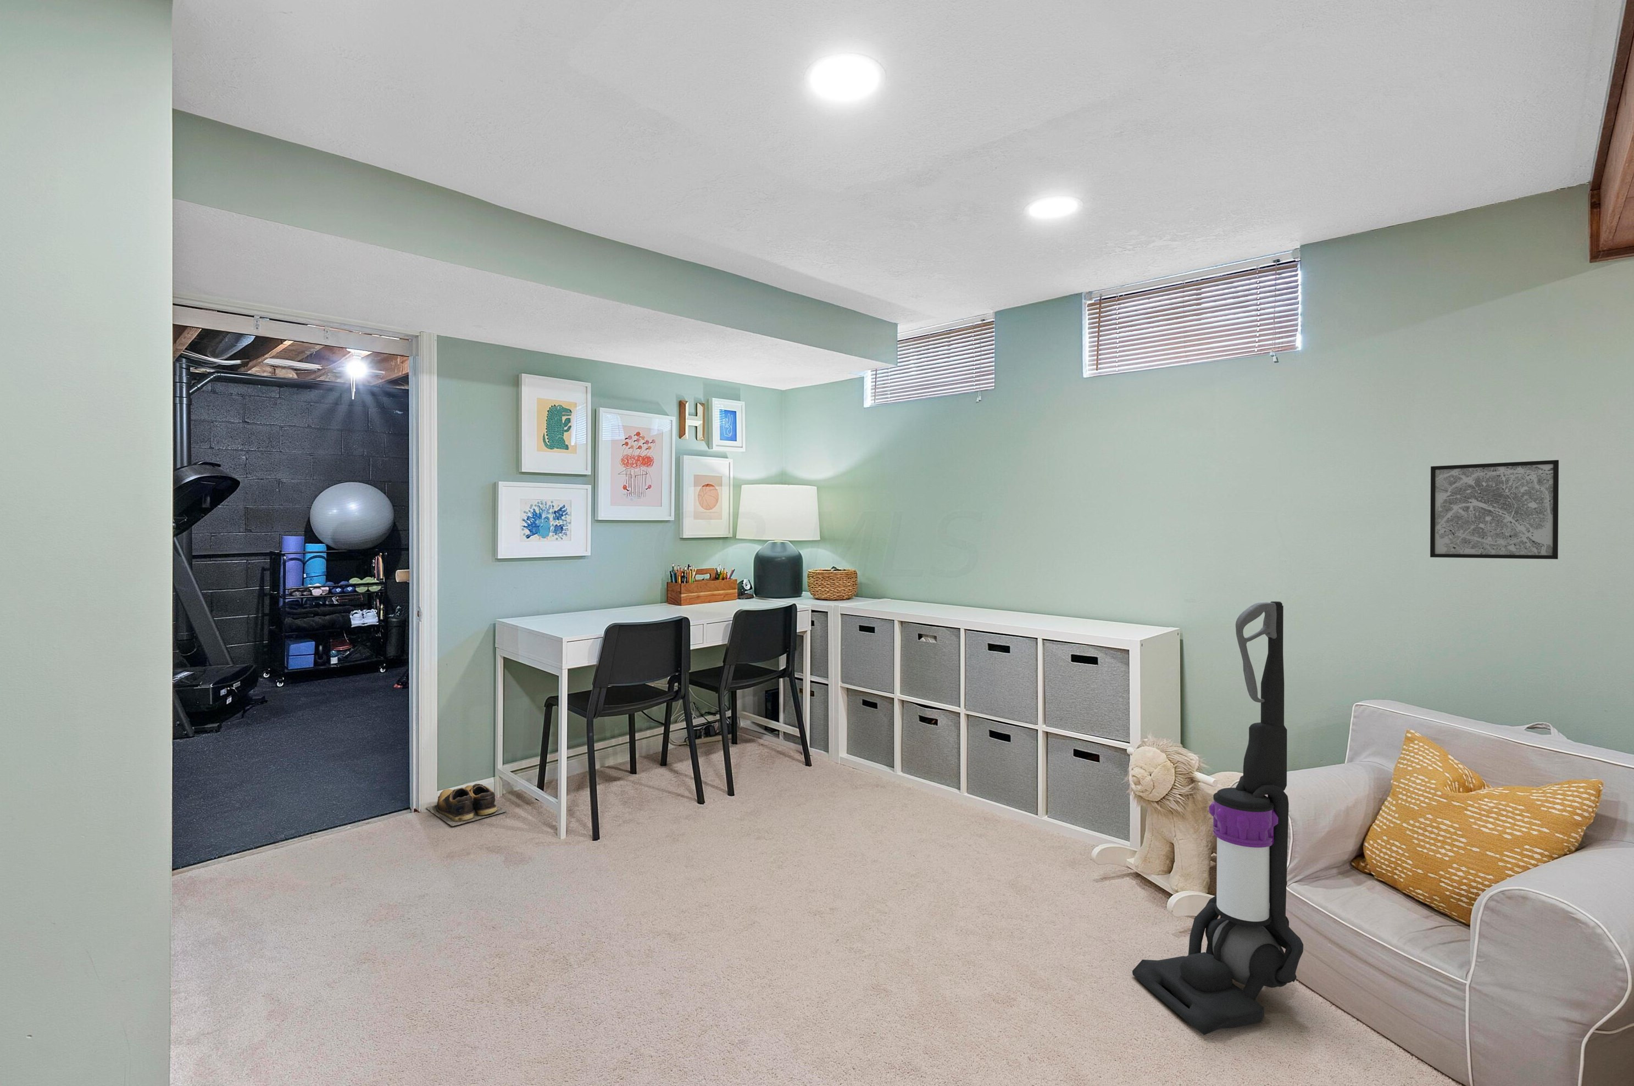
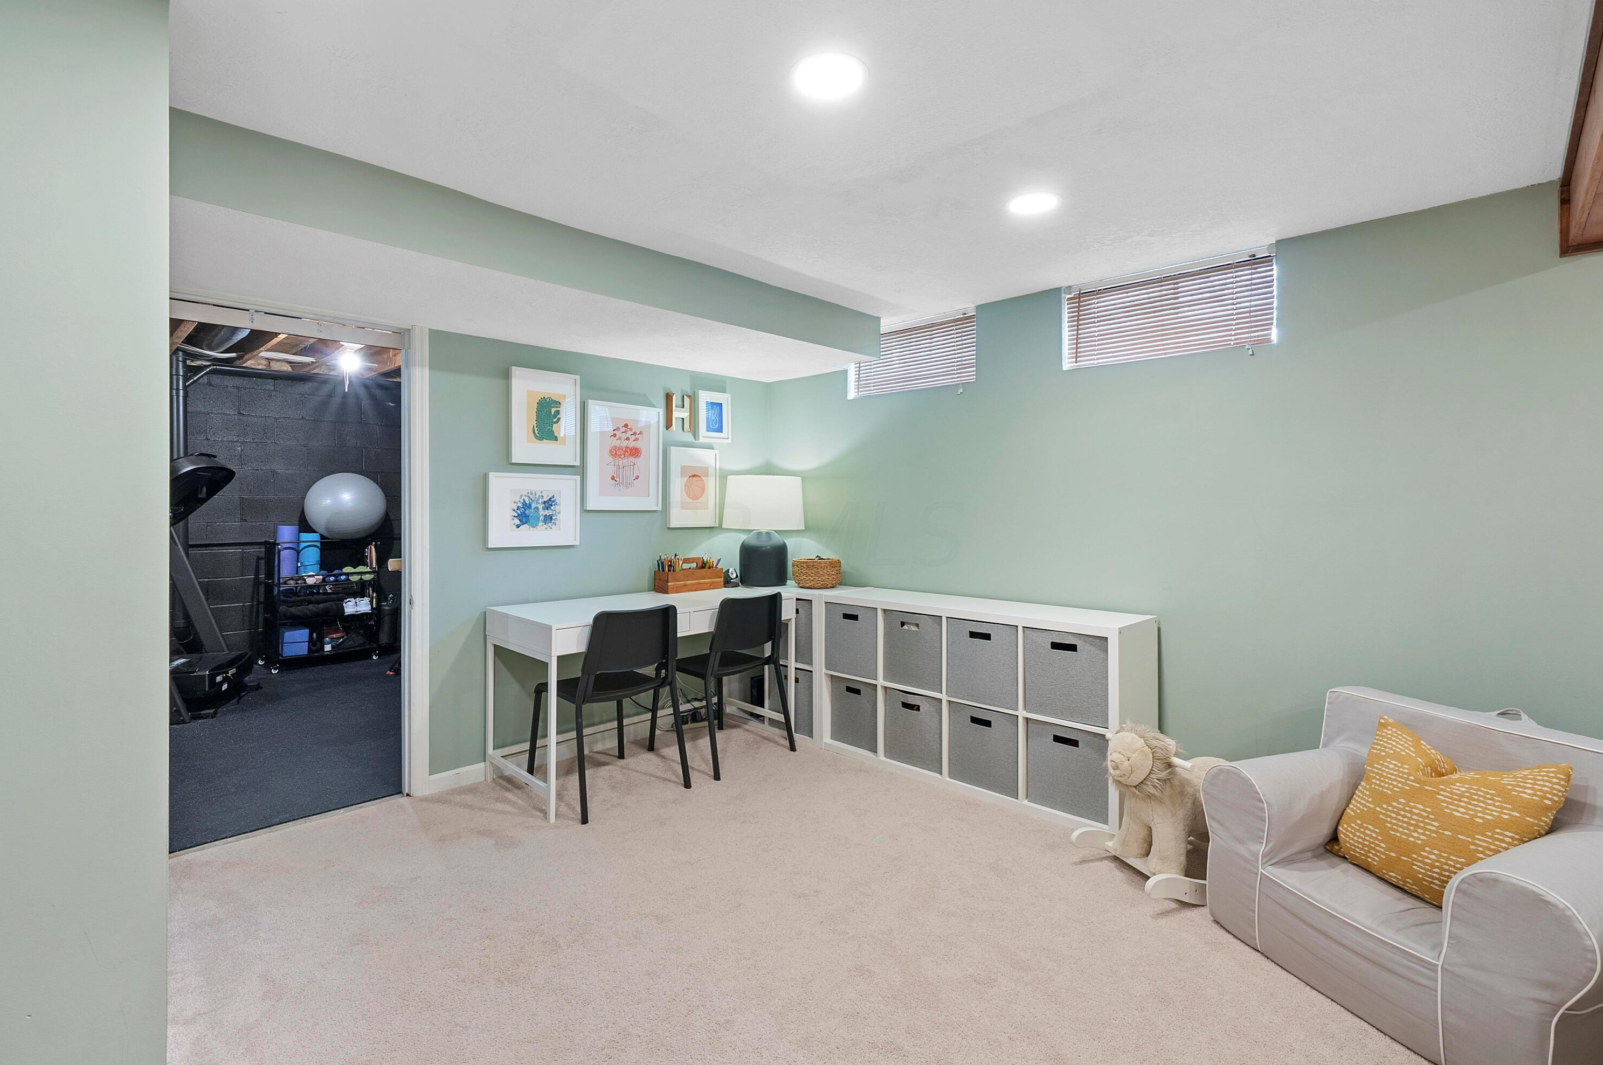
- wall art [1429,459,1559,560]
- shoes [425,783,508,827]
- vacuum cleaner [1132,601,1304,1035]
